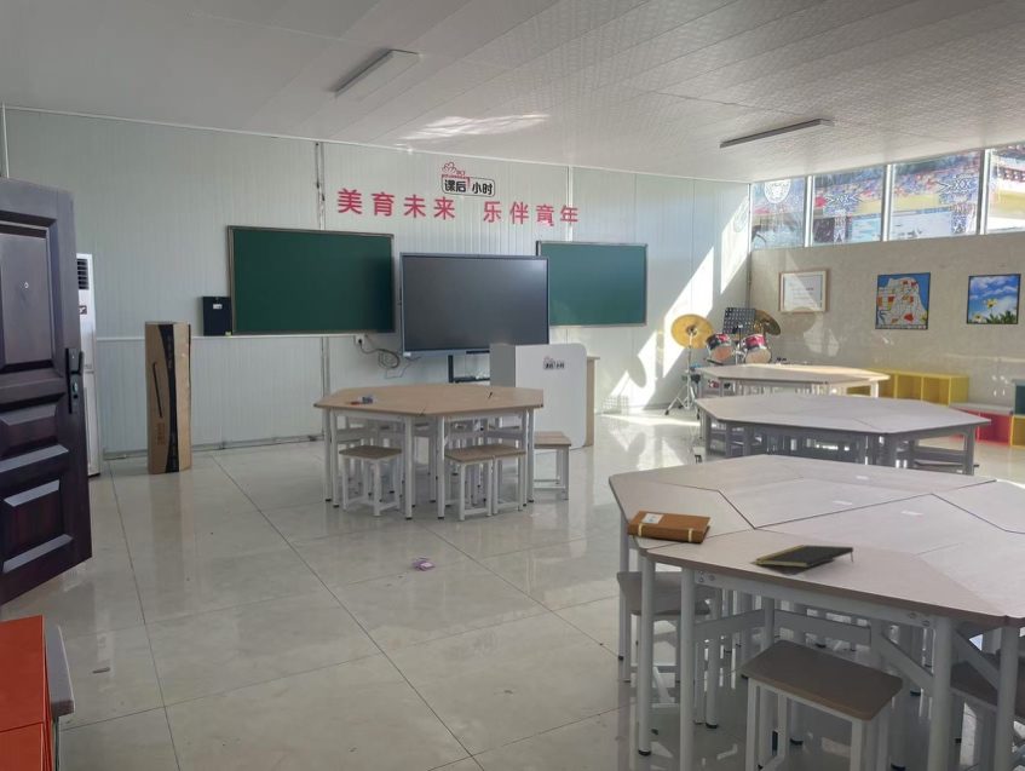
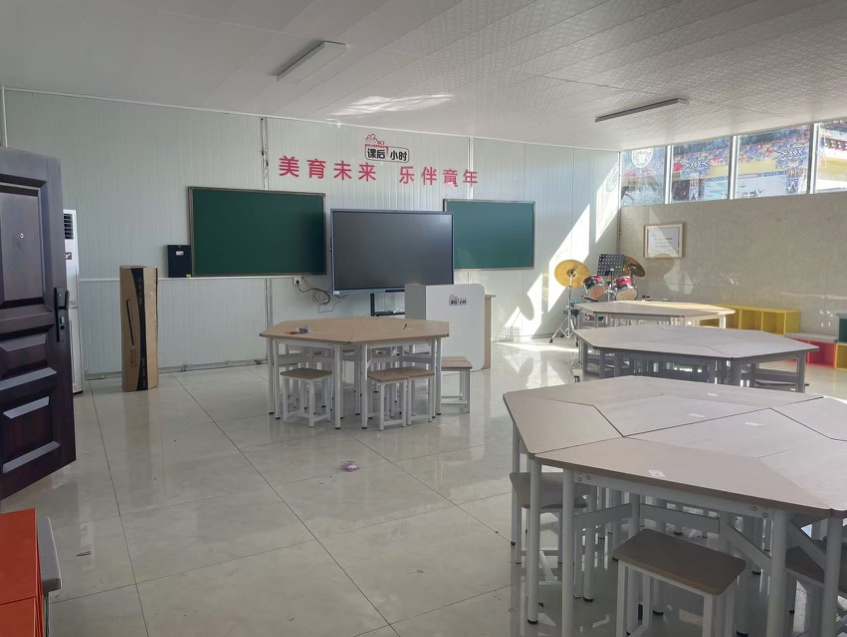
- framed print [964,272,1023,326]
- notebook [626,510,712,543]
- notepad [754,543,854,569]
- wall art [874,271,932,332]
